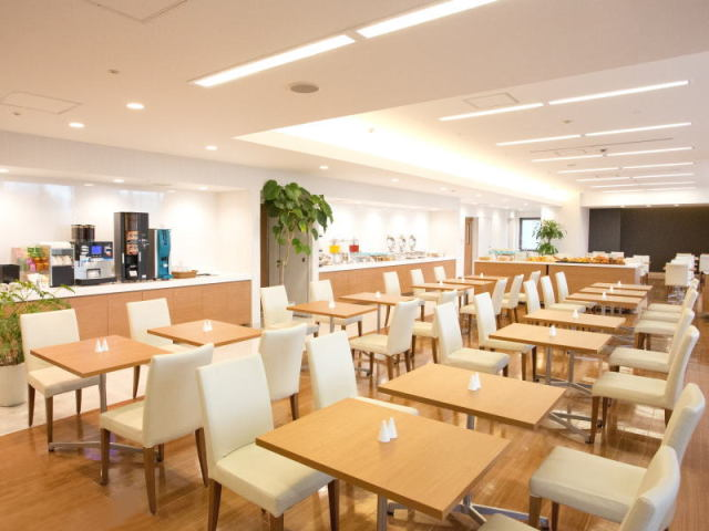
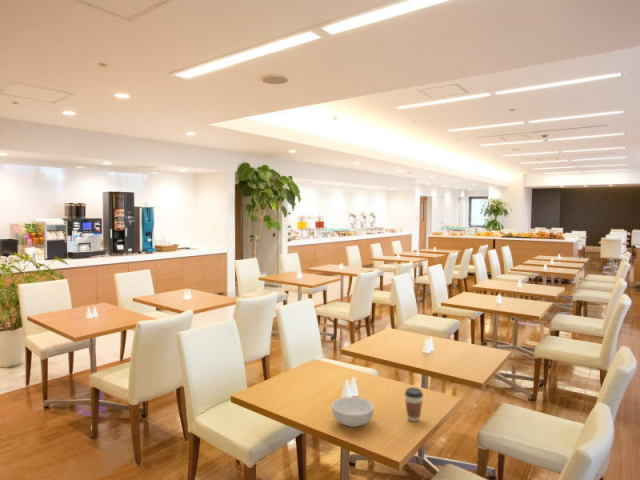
+ coffee cup [404,387,424,422]
+ cereal bowl [331,396,375,428]
